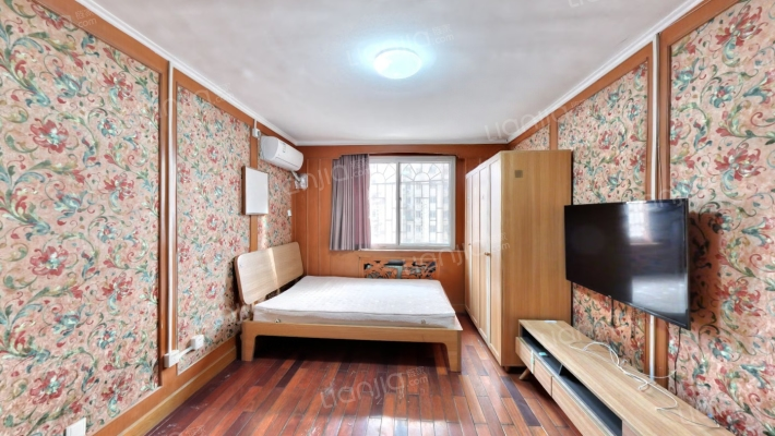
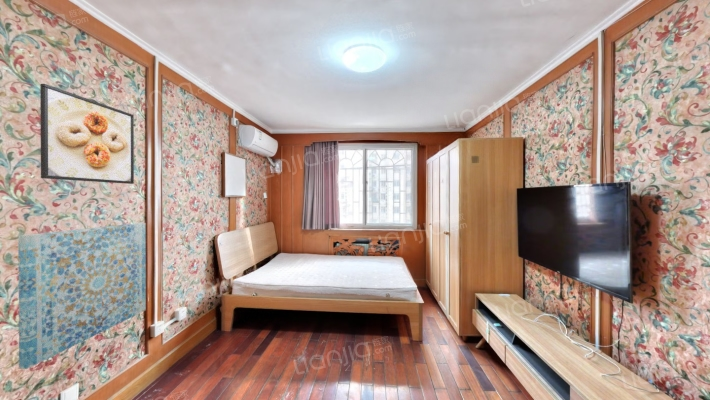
+ wall art [17,222,147,370]
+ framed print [39,83,135,185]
